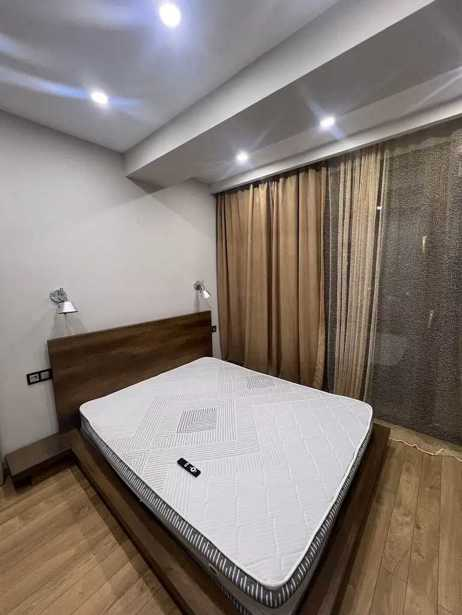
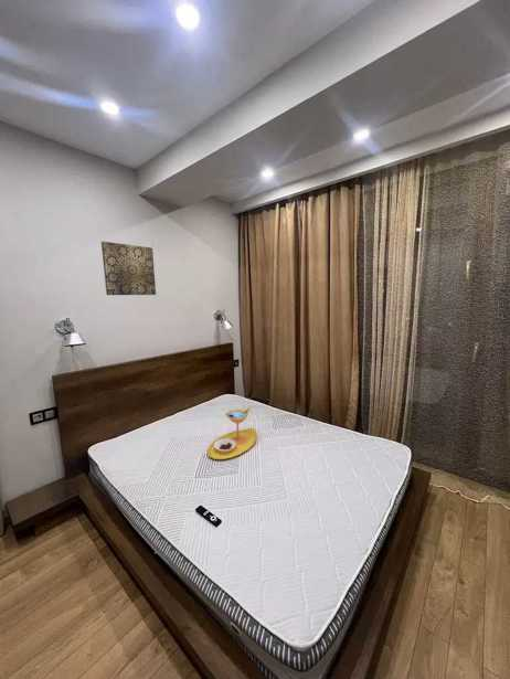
+ wall art [100,241,157,296]
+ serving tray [206,406,257,460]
